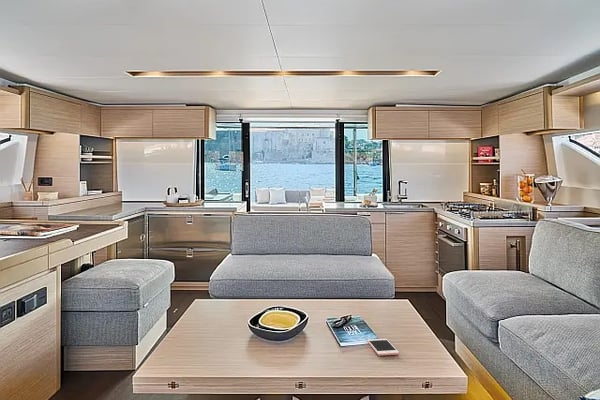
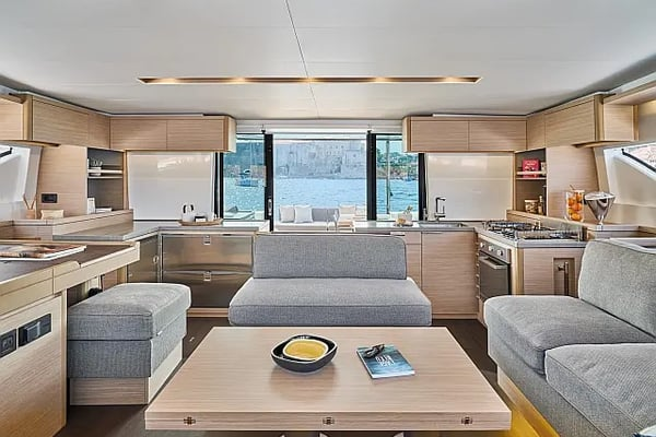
- cell phone [366,338,400,357]
